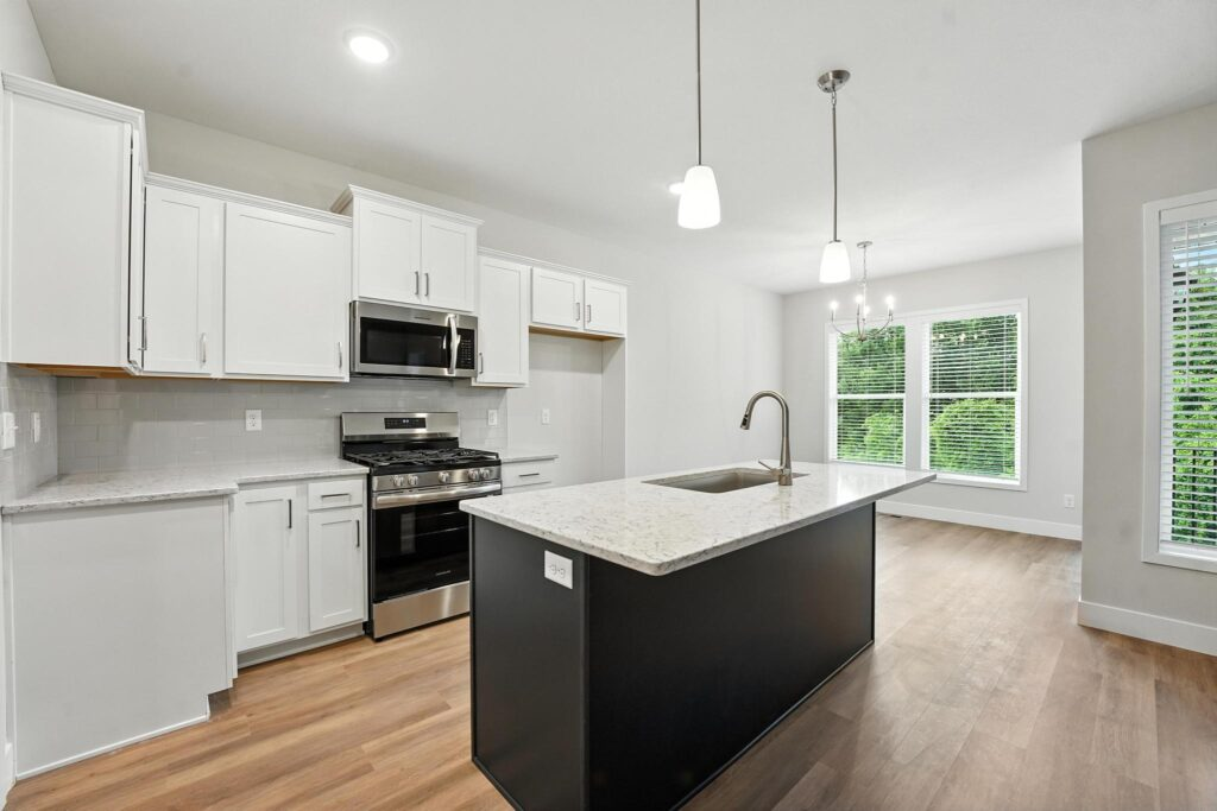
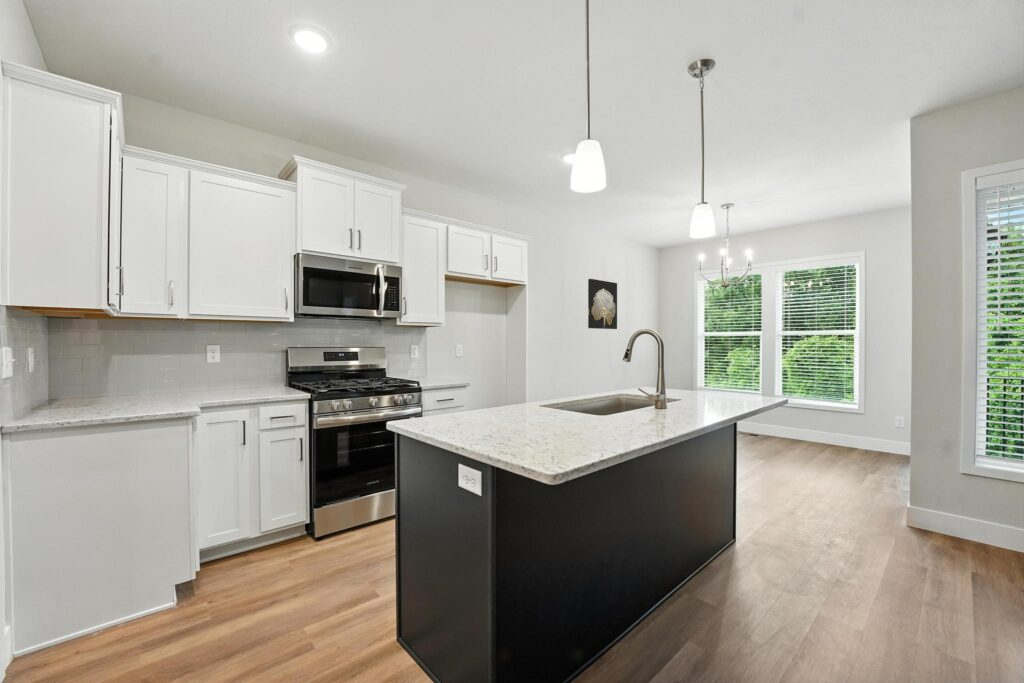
+ wall art [587,278,618,330]
